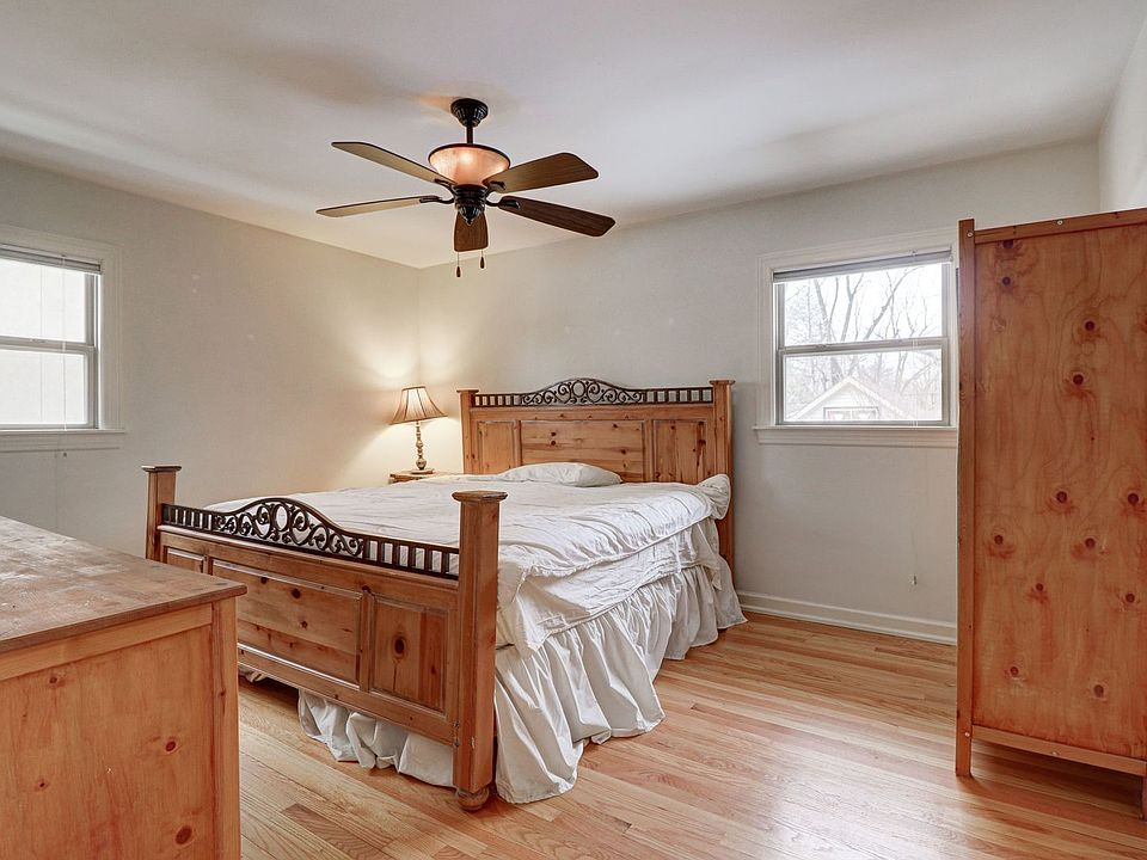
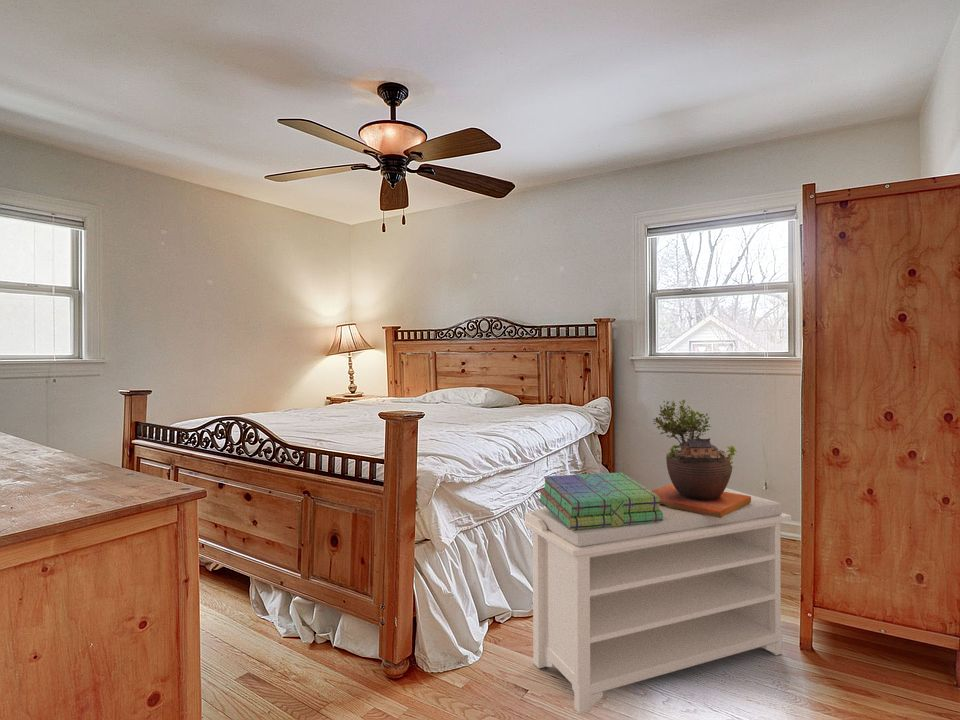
+ bench [524,487,793,715]
+ potted plant [651,398,751,518]
+ stack of books [537,471,663,530]
